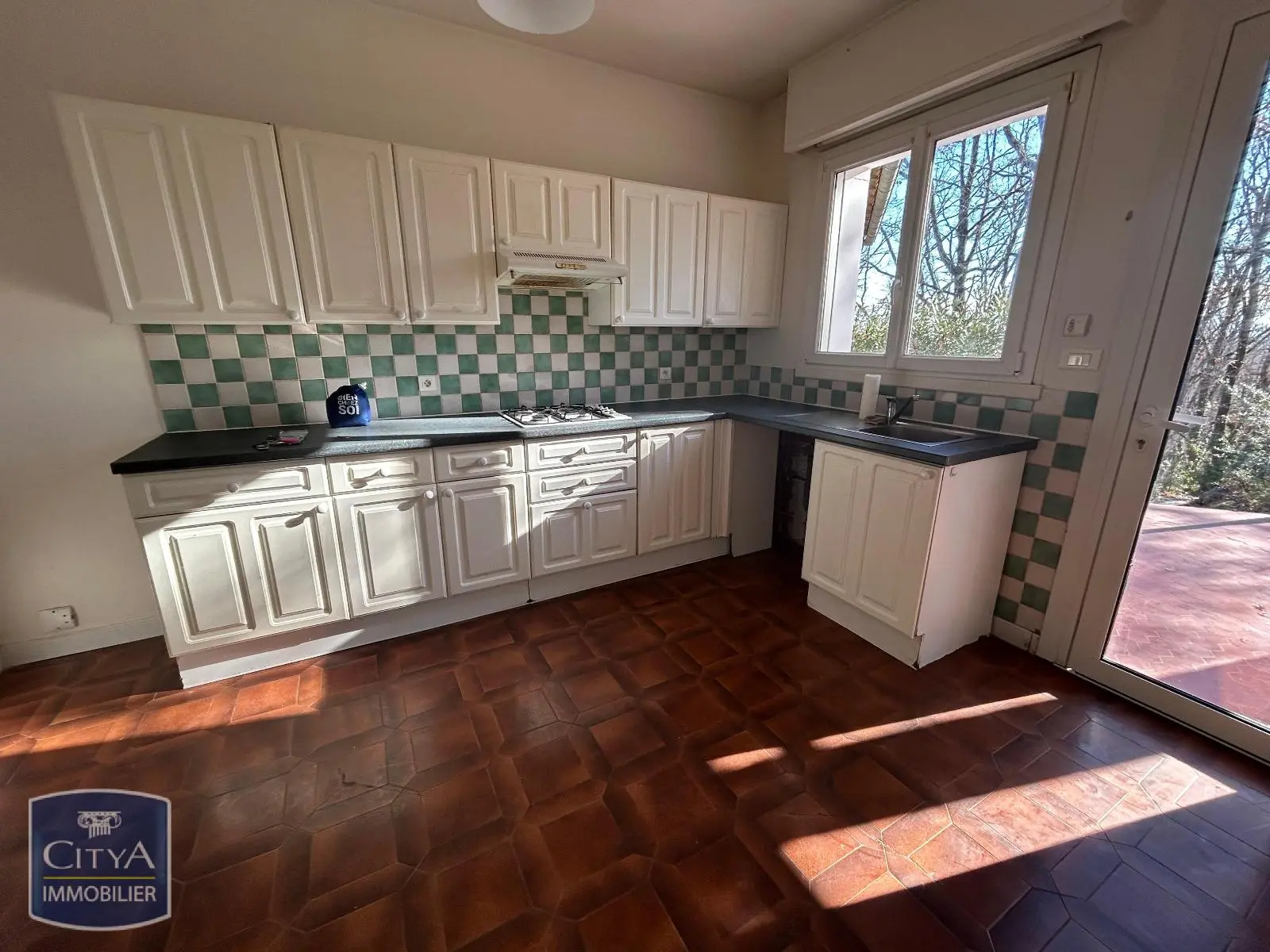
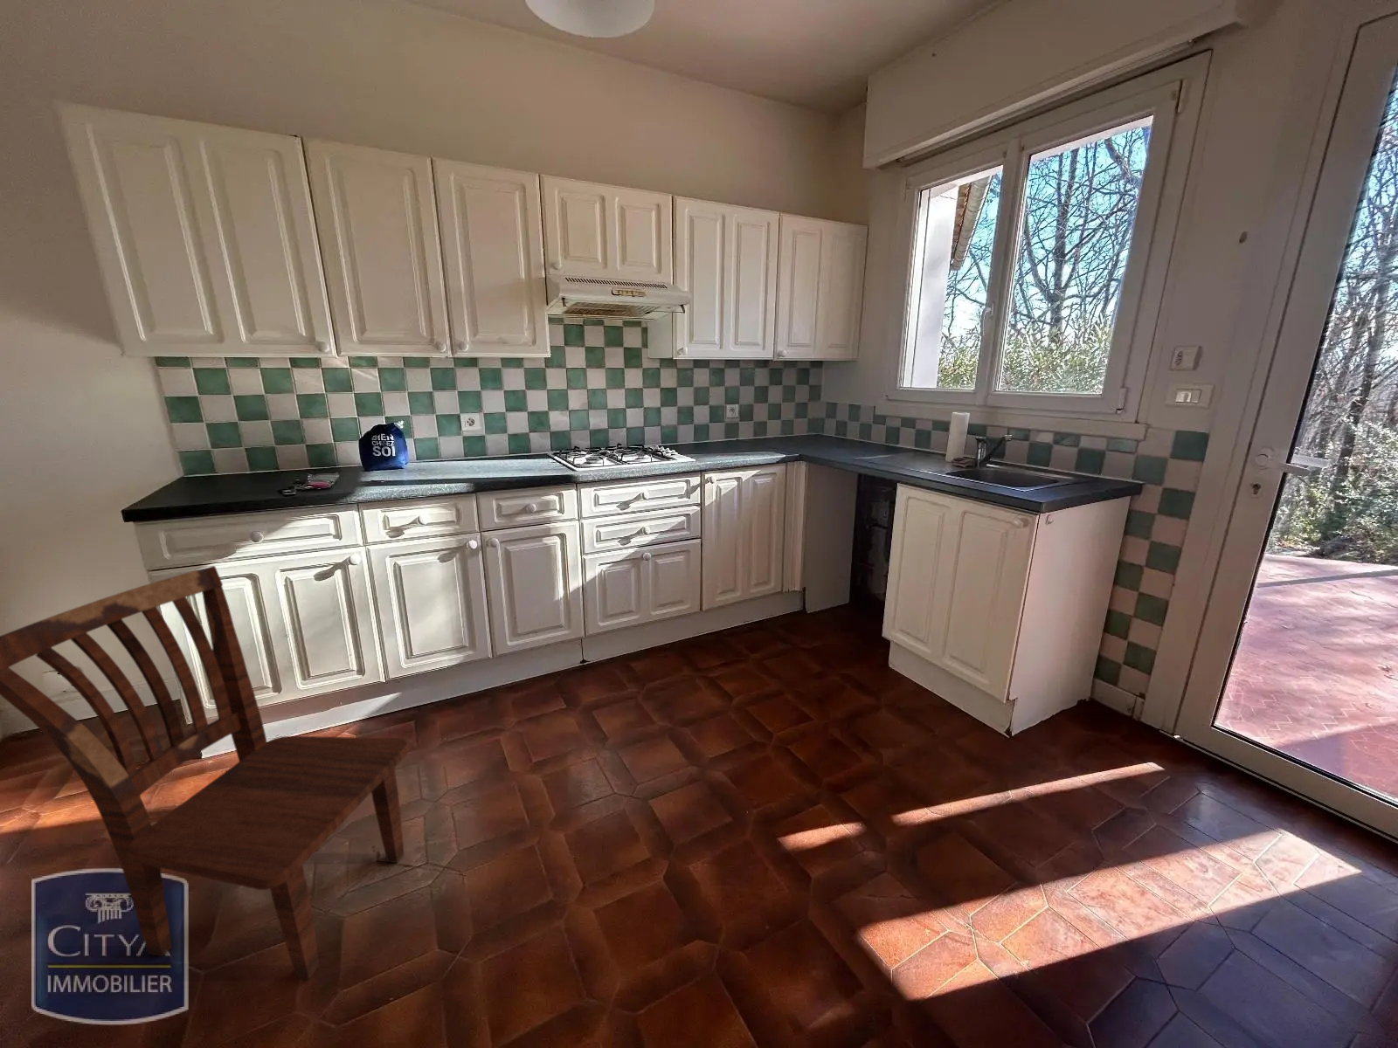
+ dining chair [0,565,409,980]
